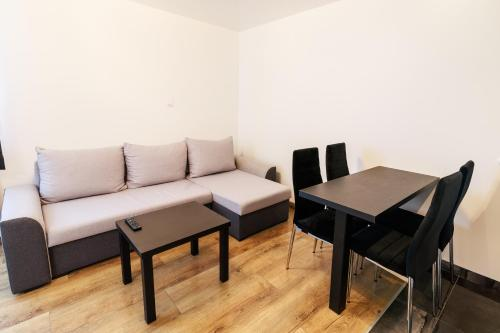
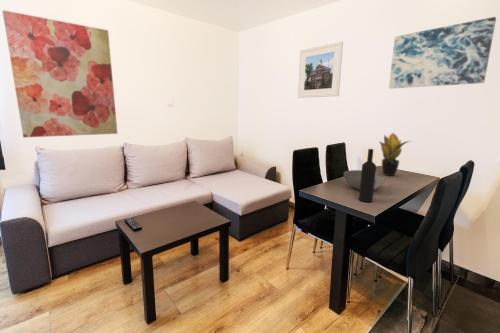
+ wall art [1,9,119,138]
+ potted plant [378,132,411,177]
+ wall art [388,16,497,89]
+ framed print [297,41,344,99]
+ bowl [343,169,386,191]
+ wine bottle [358,148,377,203]
